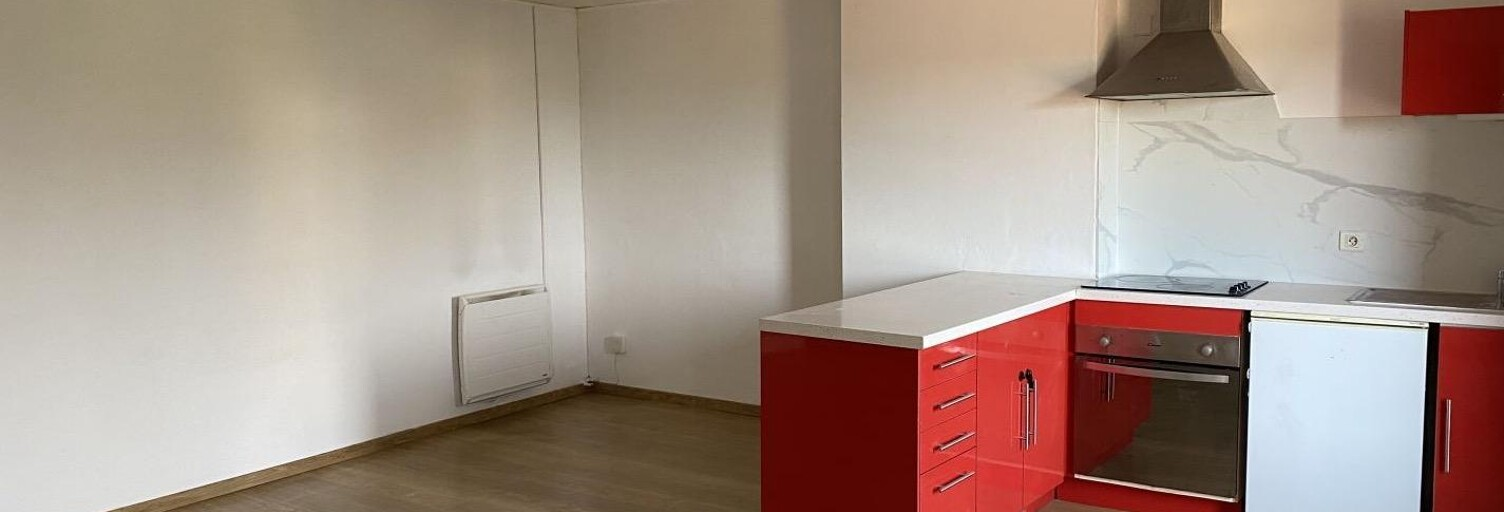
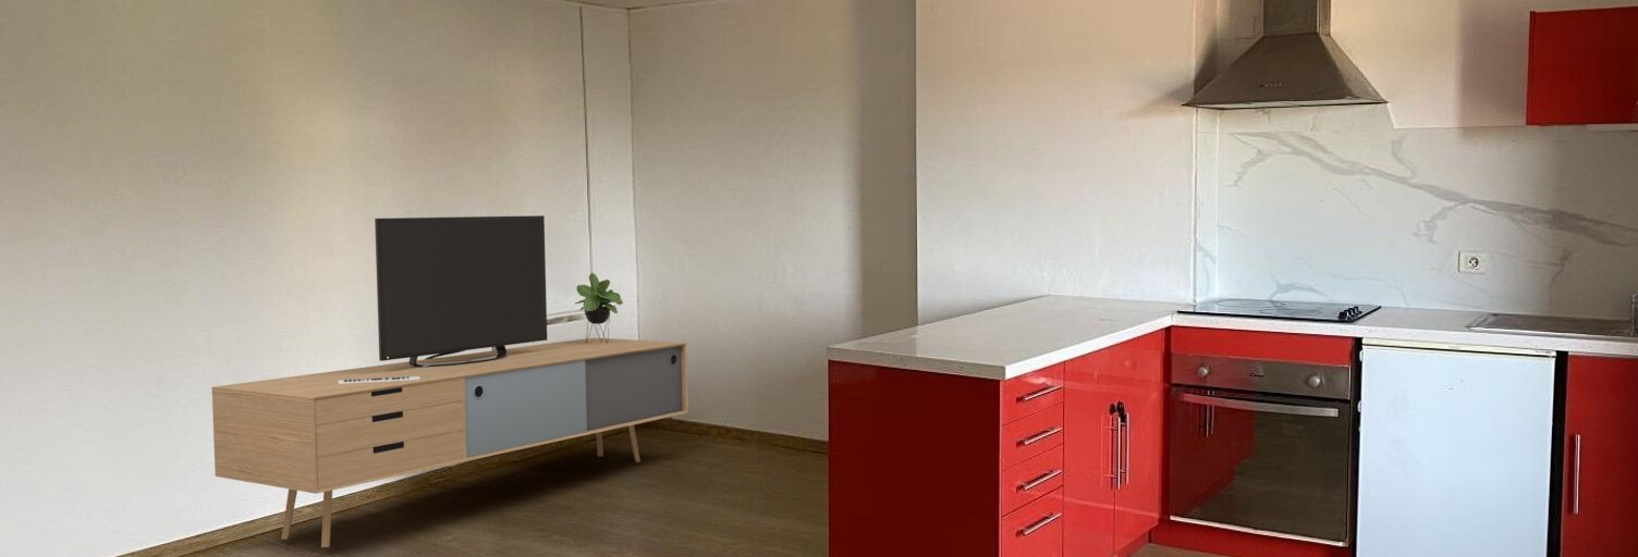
+ media console [211,214,689,548]
